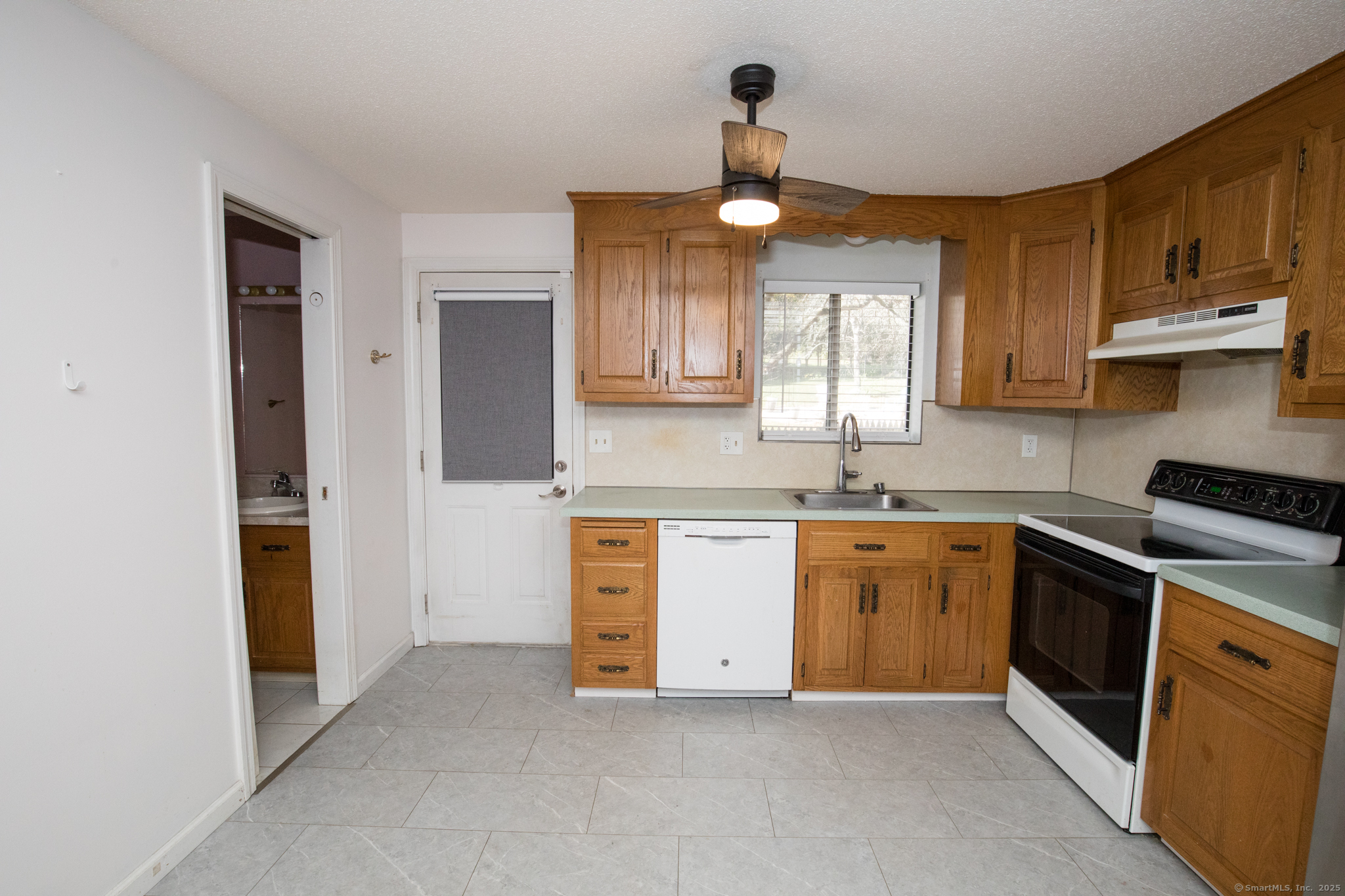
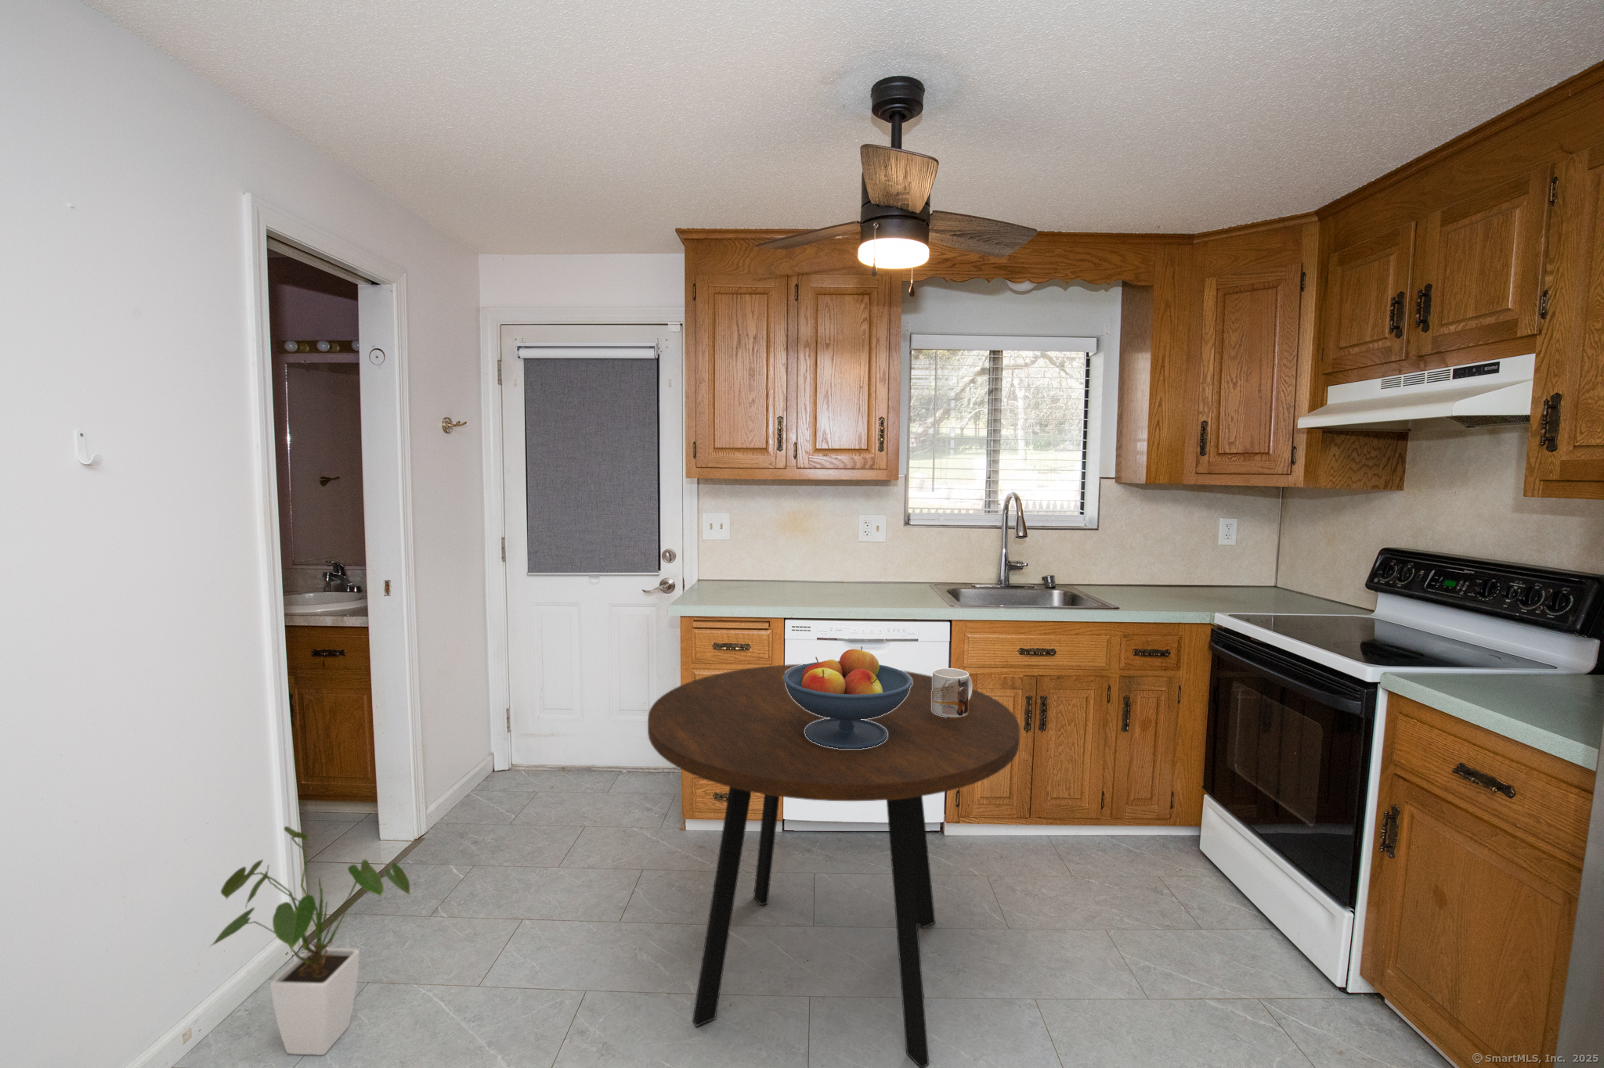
+ mug [933,668,973,718]
+ fruit bowl [784,646,912,749]
+ dining table [646,664,1021,1068]
+ house plant [209,826,411,1056]
